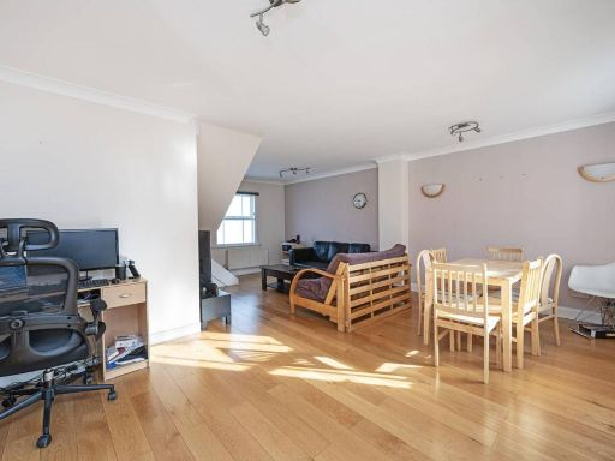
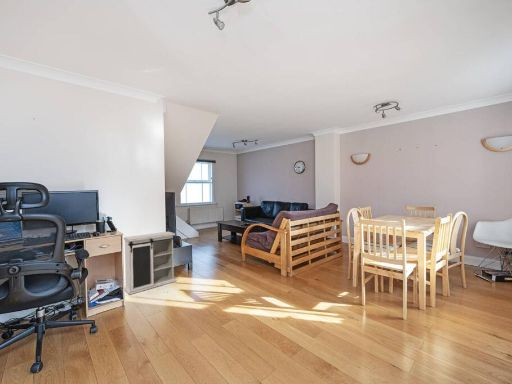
+ cabinet [123,231,177,295]
